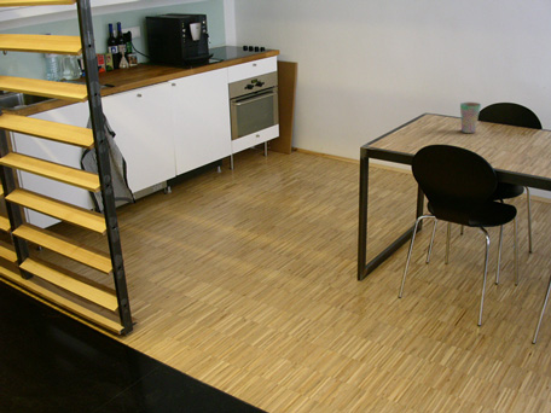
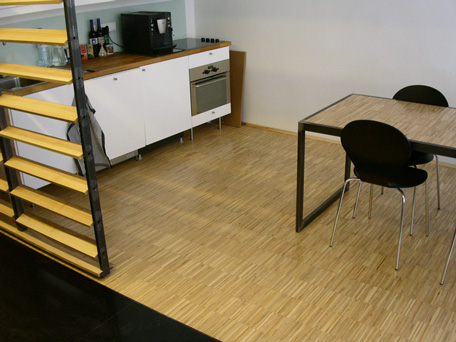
- cup [459,101,482,134]
